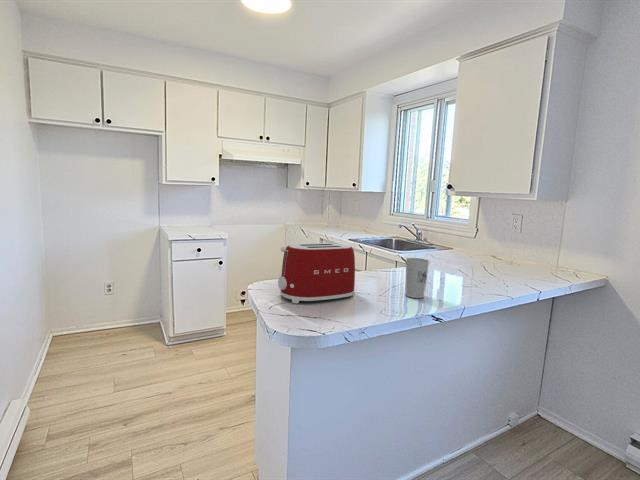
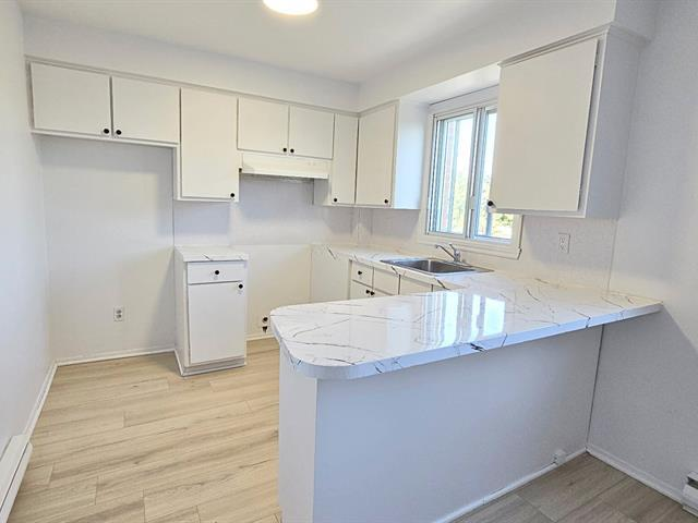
- cup [404,257,430,299]
- toaster [277,242,356,304]
